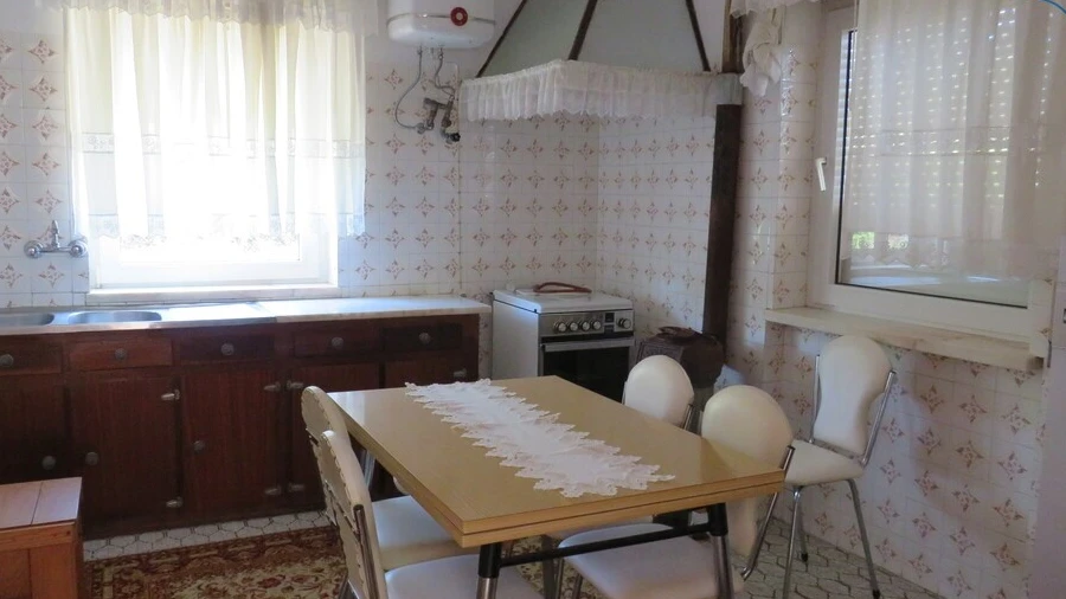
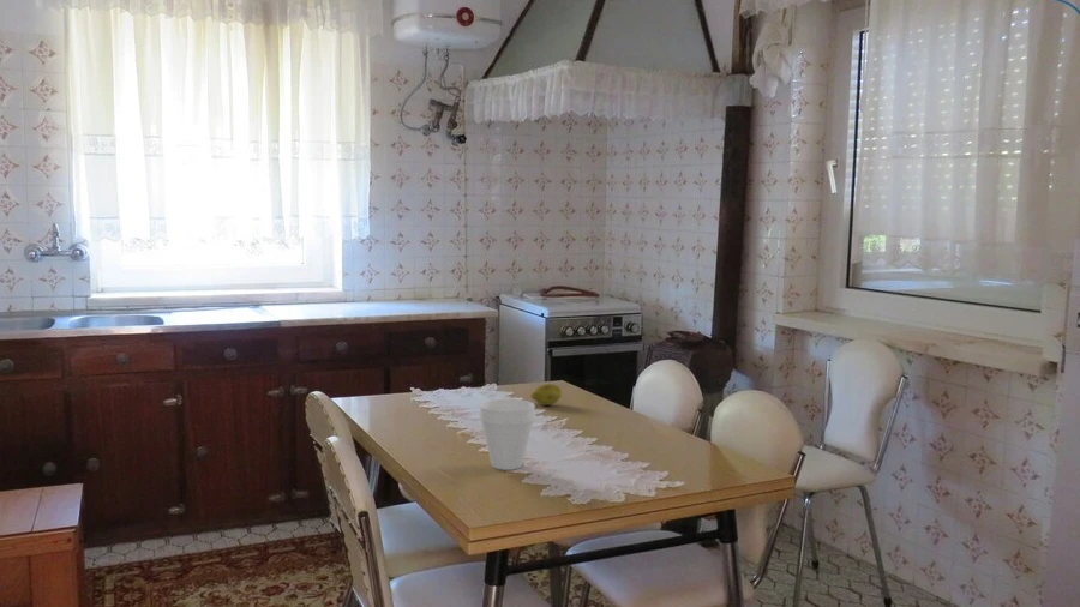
+ cup [478,398,536,471]
+ fruit [529,383,563,407]
